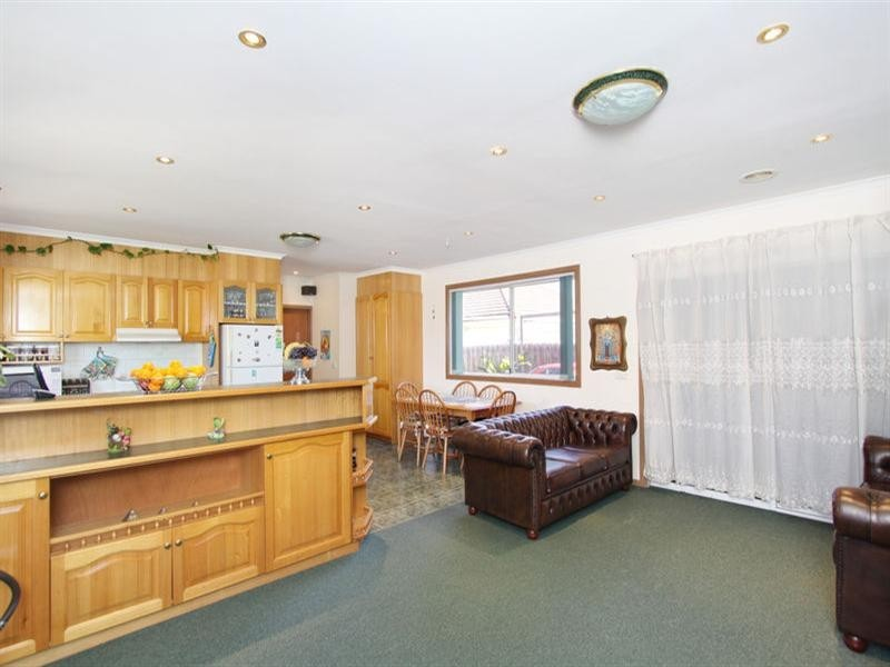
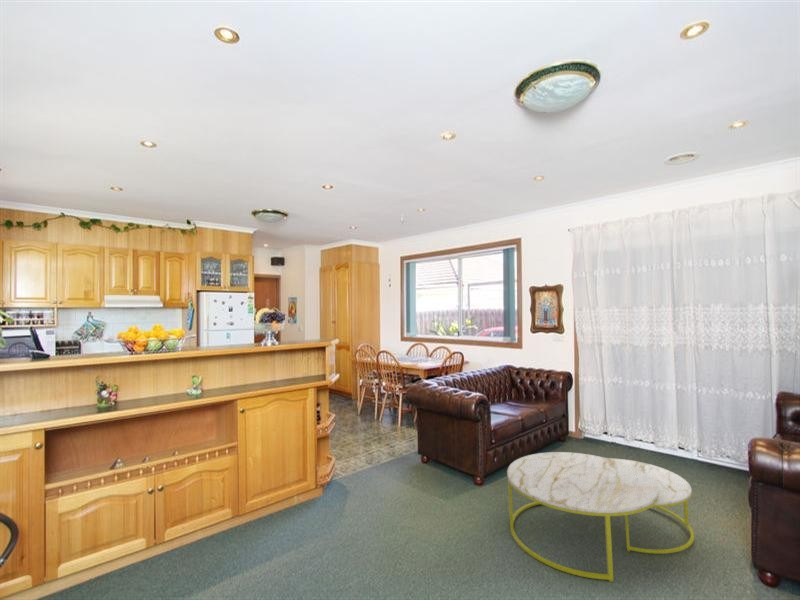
+ coffee table [506,451,695,583]
